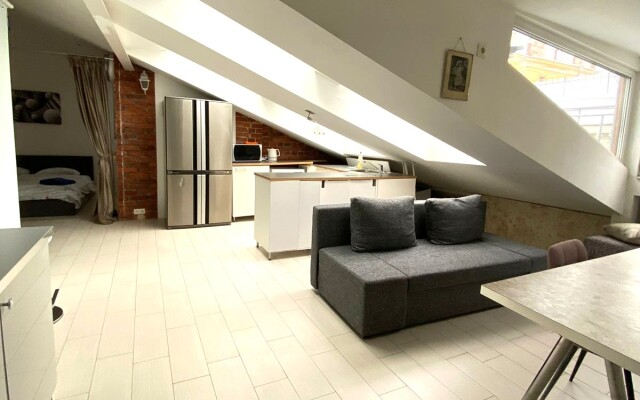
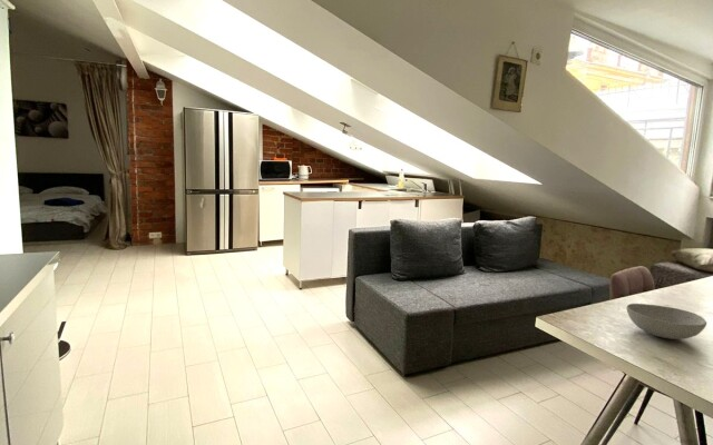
+ bowl [625,303,707,340]
